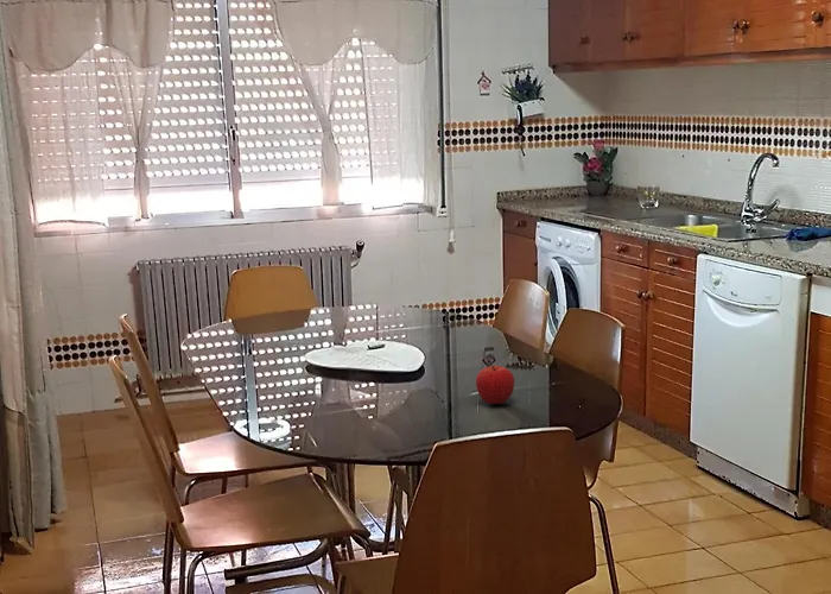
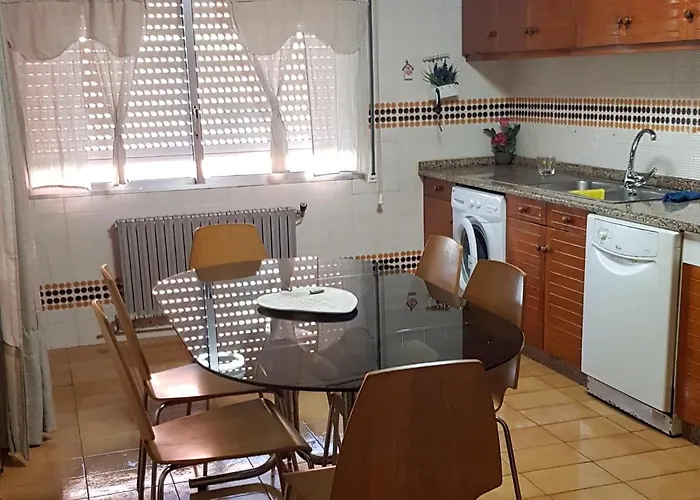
- fruit [475,364,515,405]
